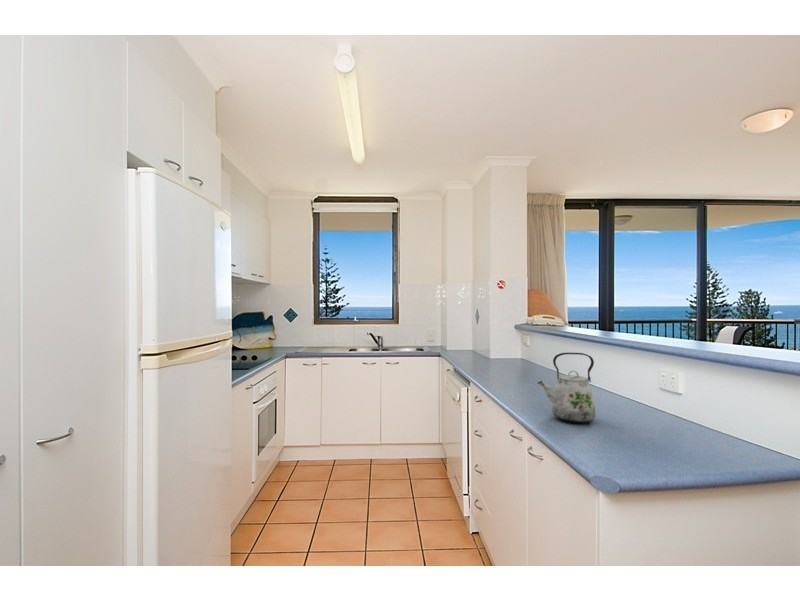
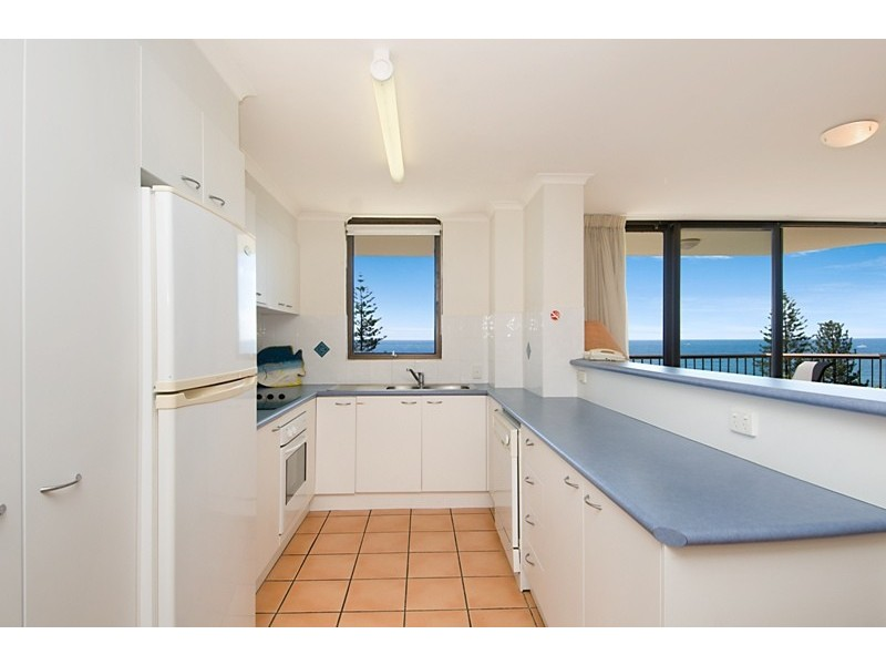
- kettle [536,352,597,424]
